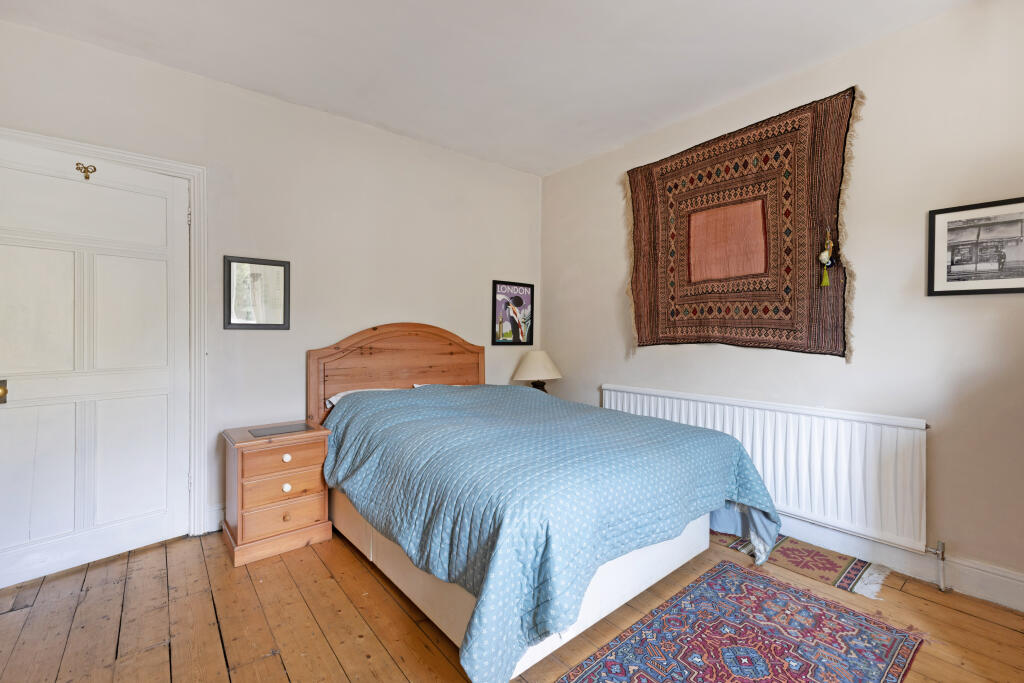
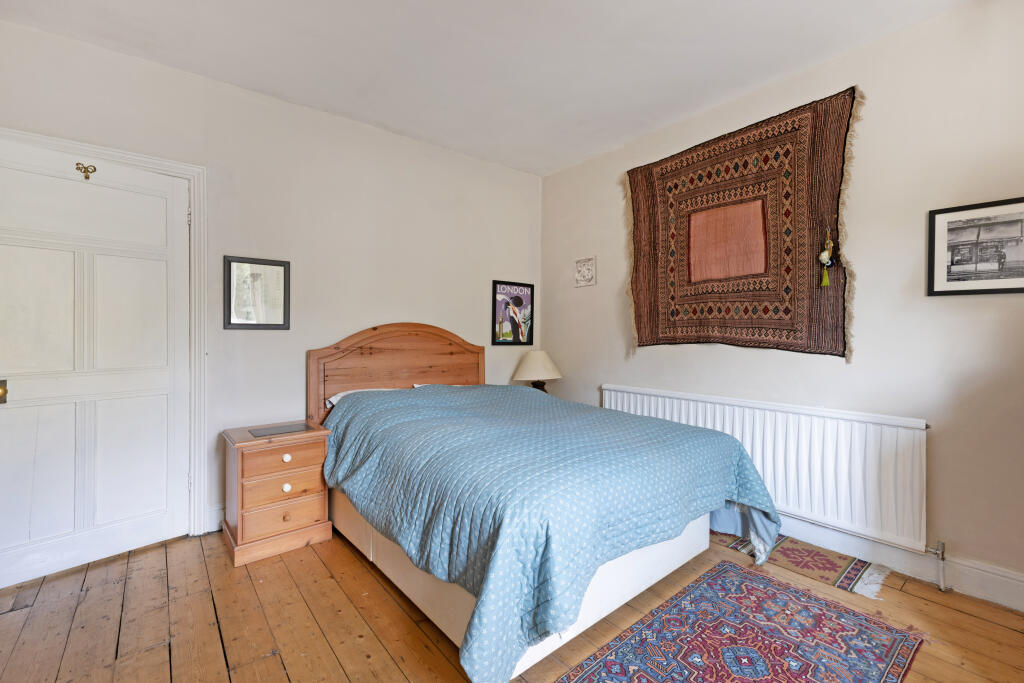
+ wall ornament [572,254,598,289]
